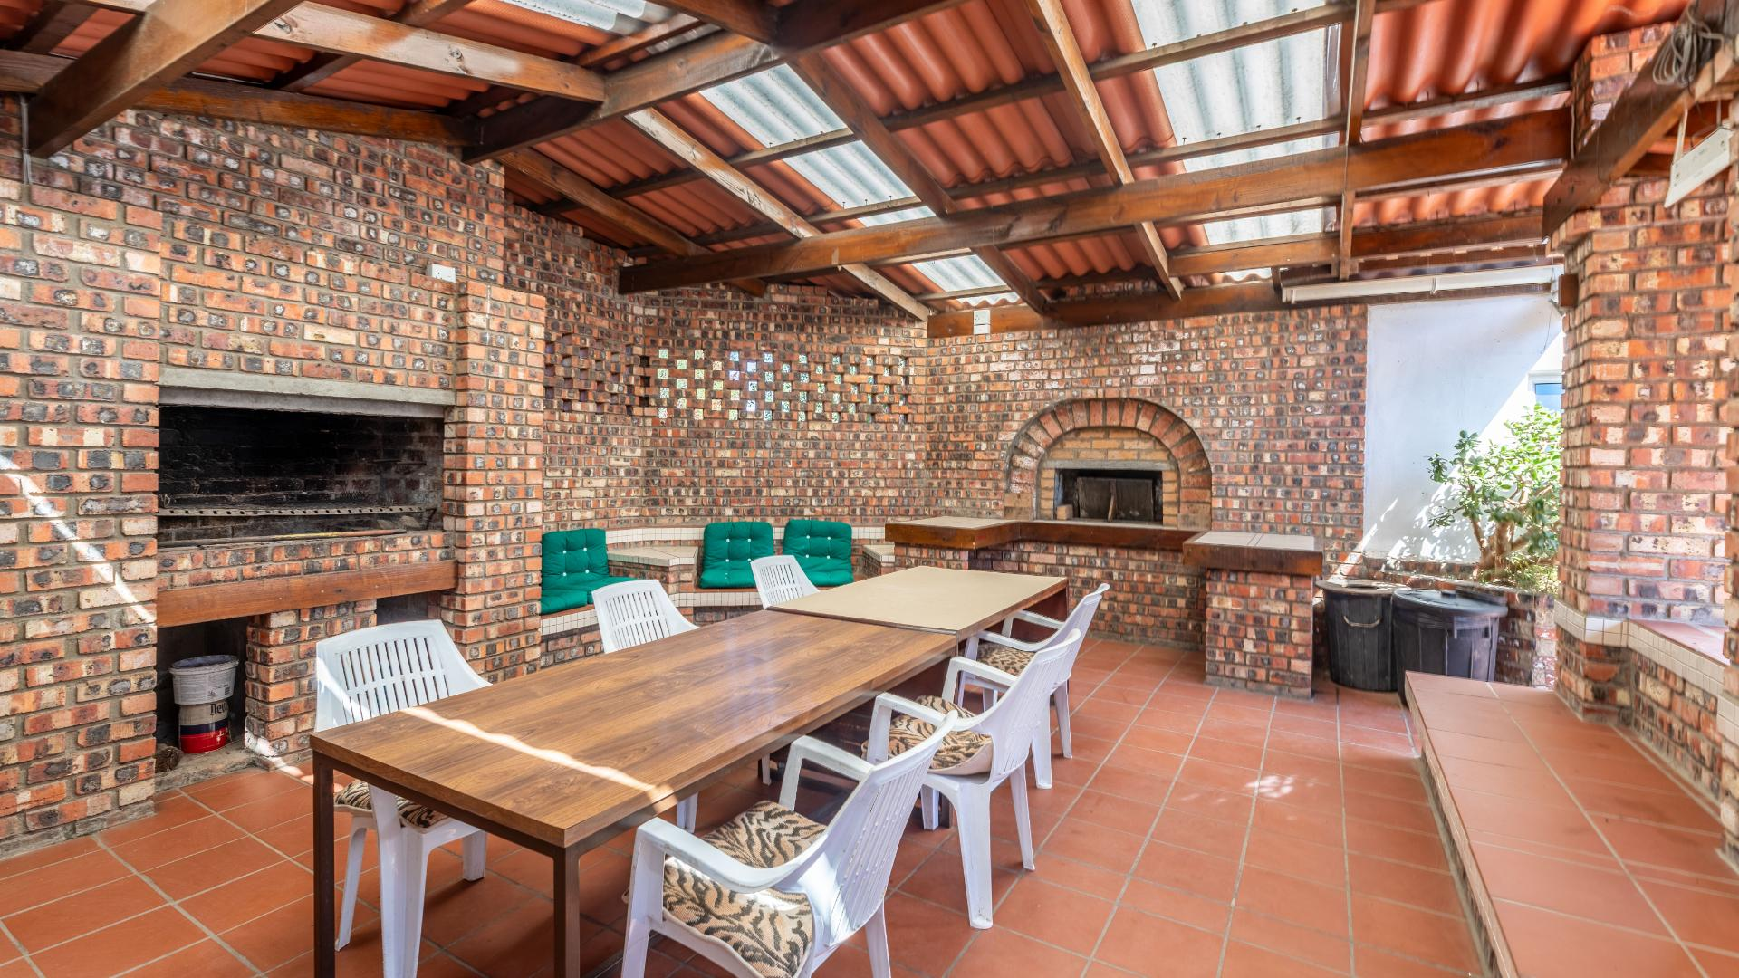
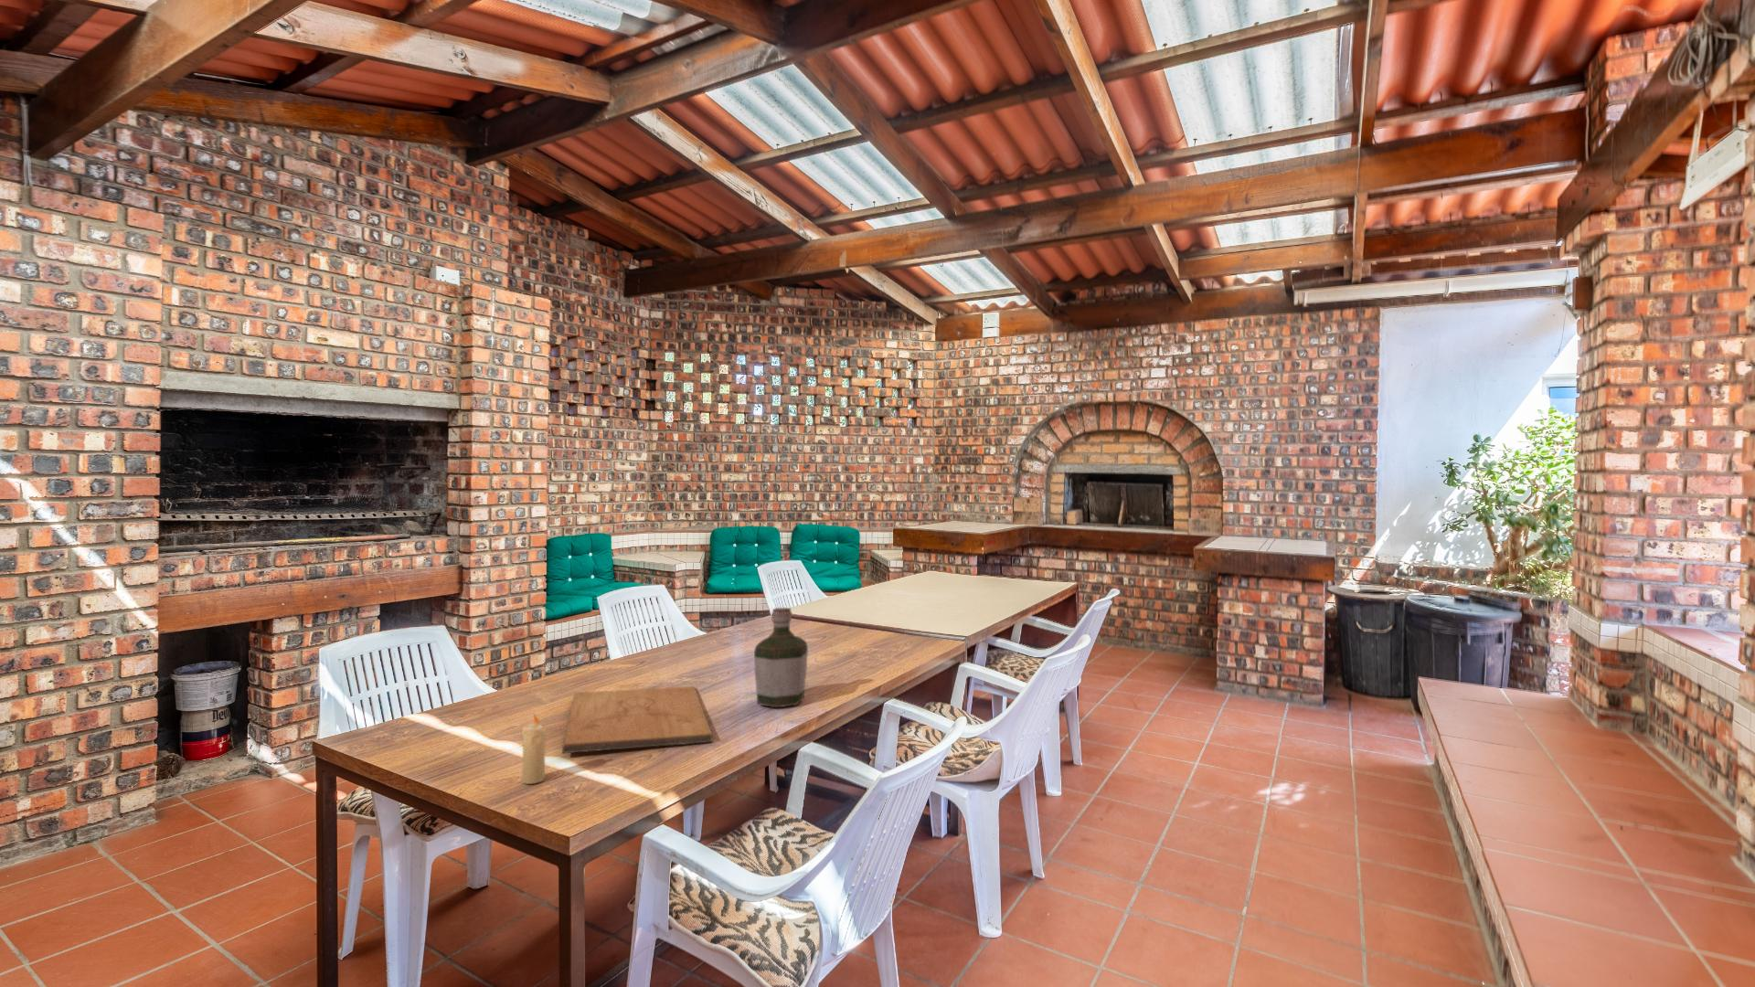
+ bottle [753,607,809,709]
+ cutting board [562,686,714,754]
+ candle [521,712,547,785]
